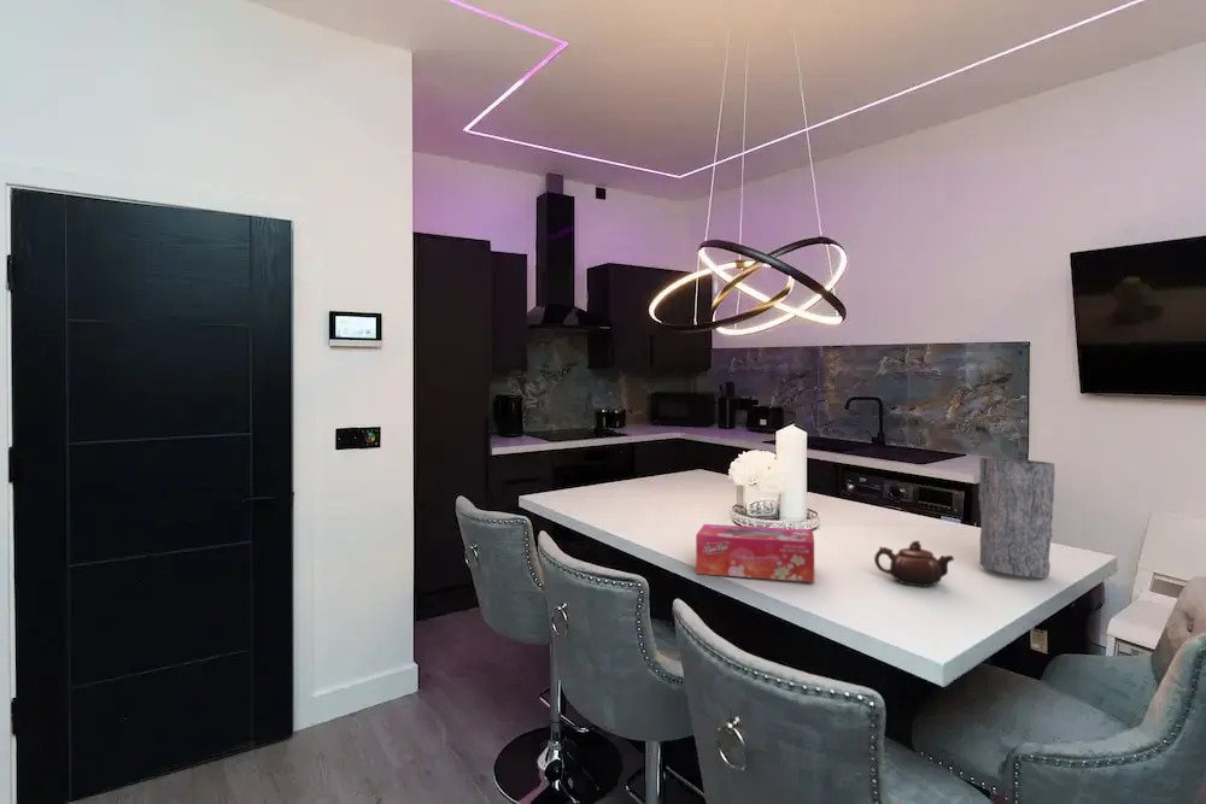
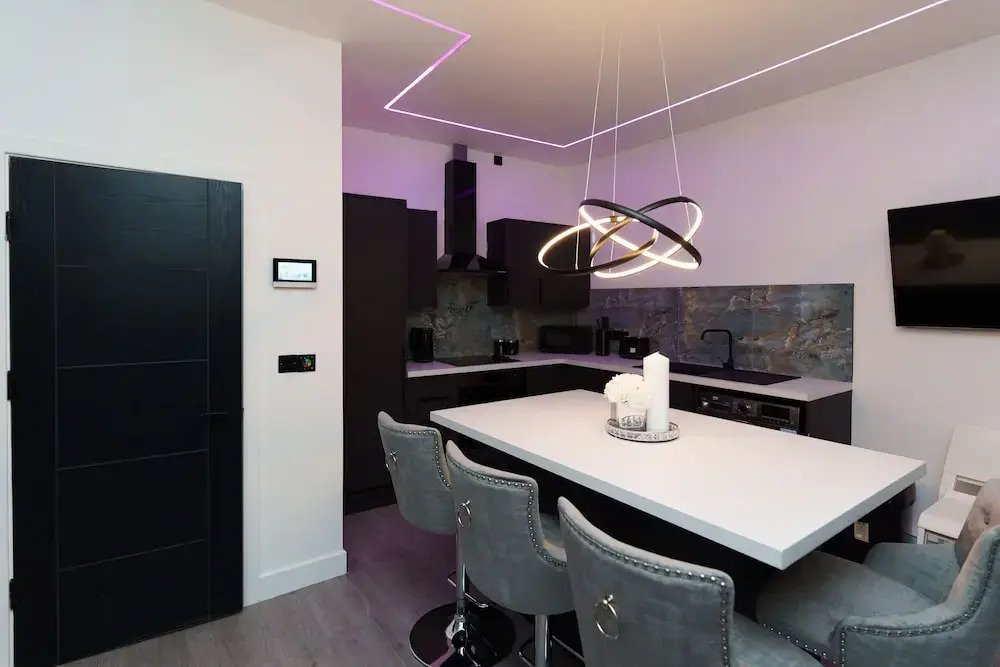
- teapot [873,540,955,587]
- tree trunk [978,457,1056,580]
- tissue box [695,523,815,583]
